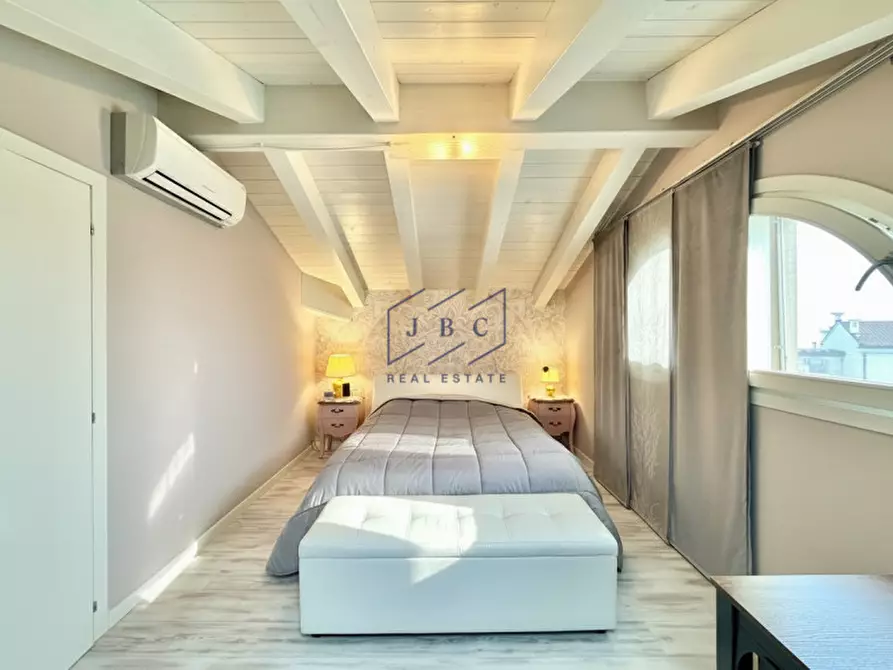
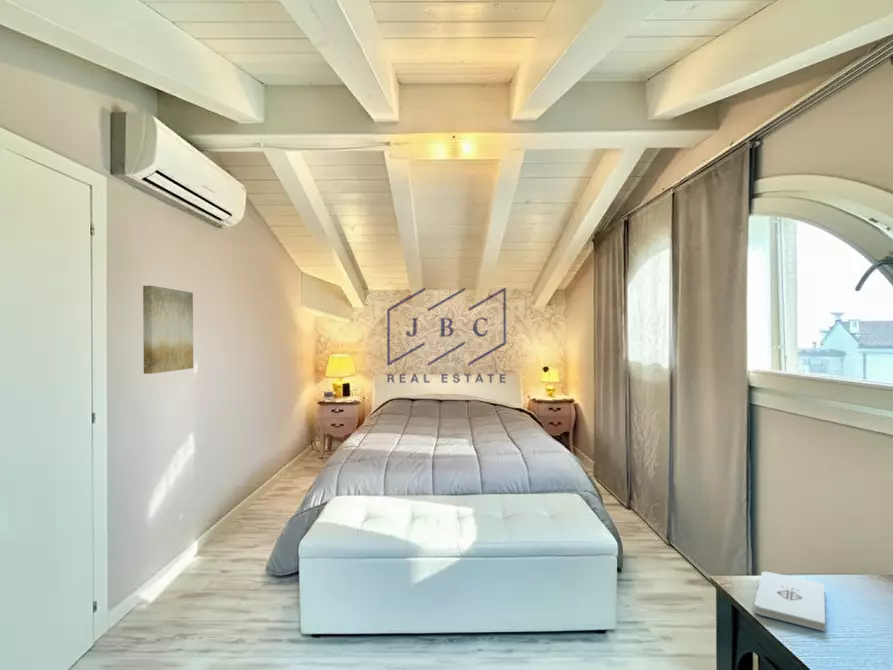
+ notepad [753,571,826,632]
+ wall art [142,285,194,375]
